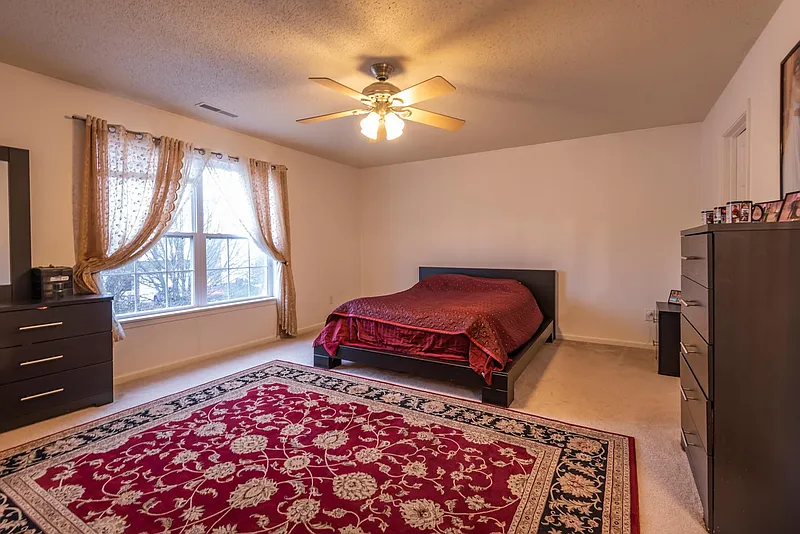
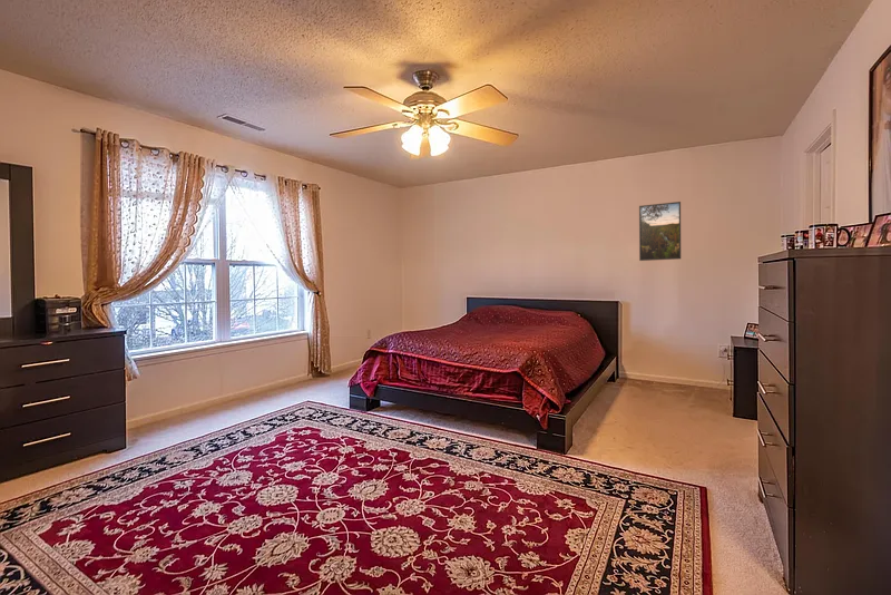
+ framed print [638,201,682,262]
